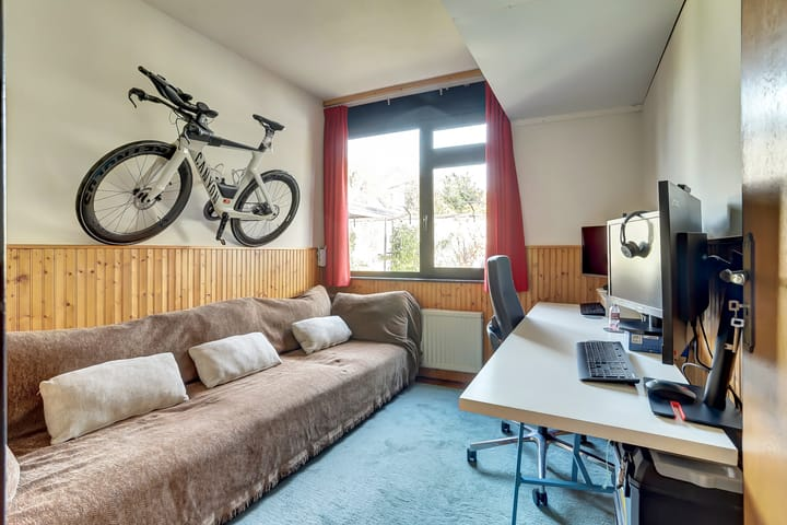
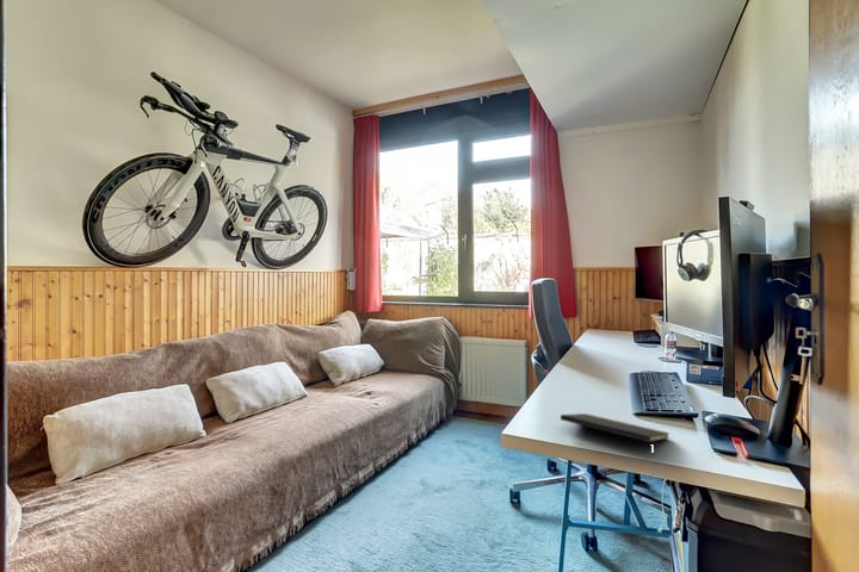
+ notepad [560,412,670,458]
